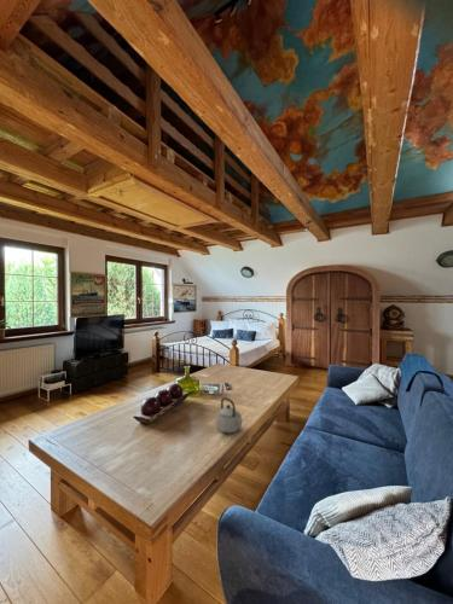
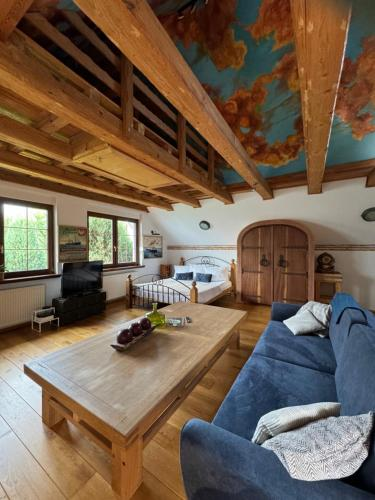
- teapot [215,396,244,434]
